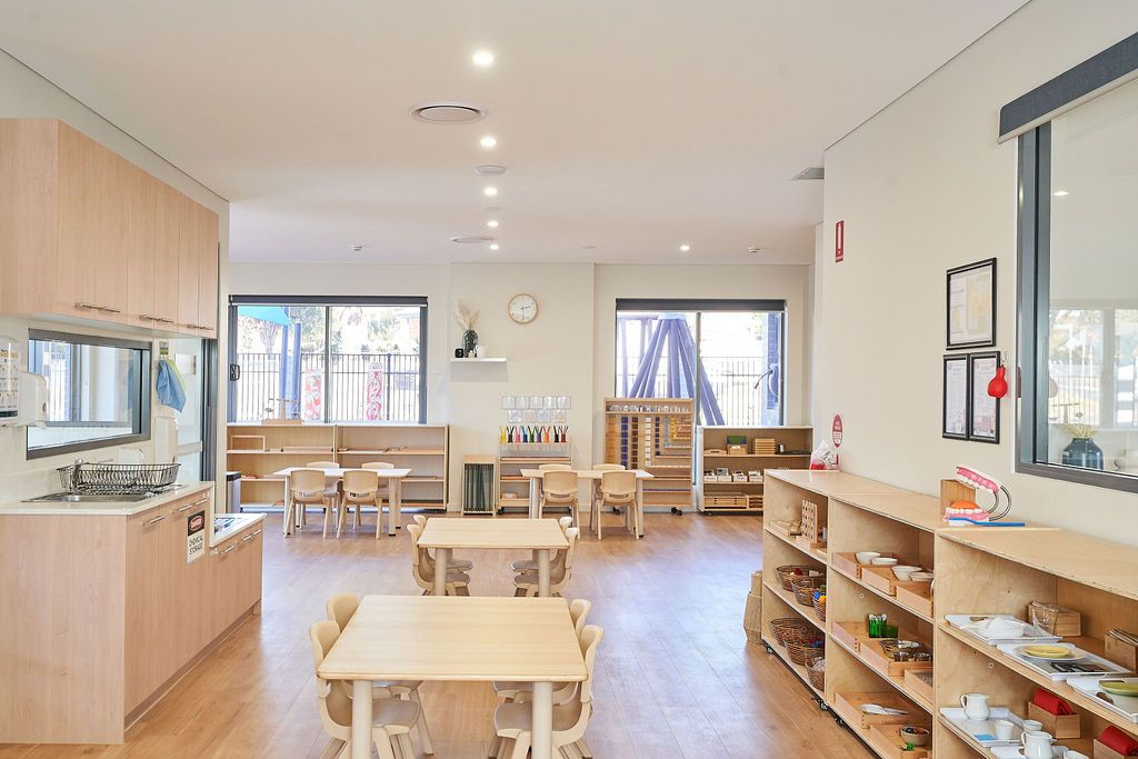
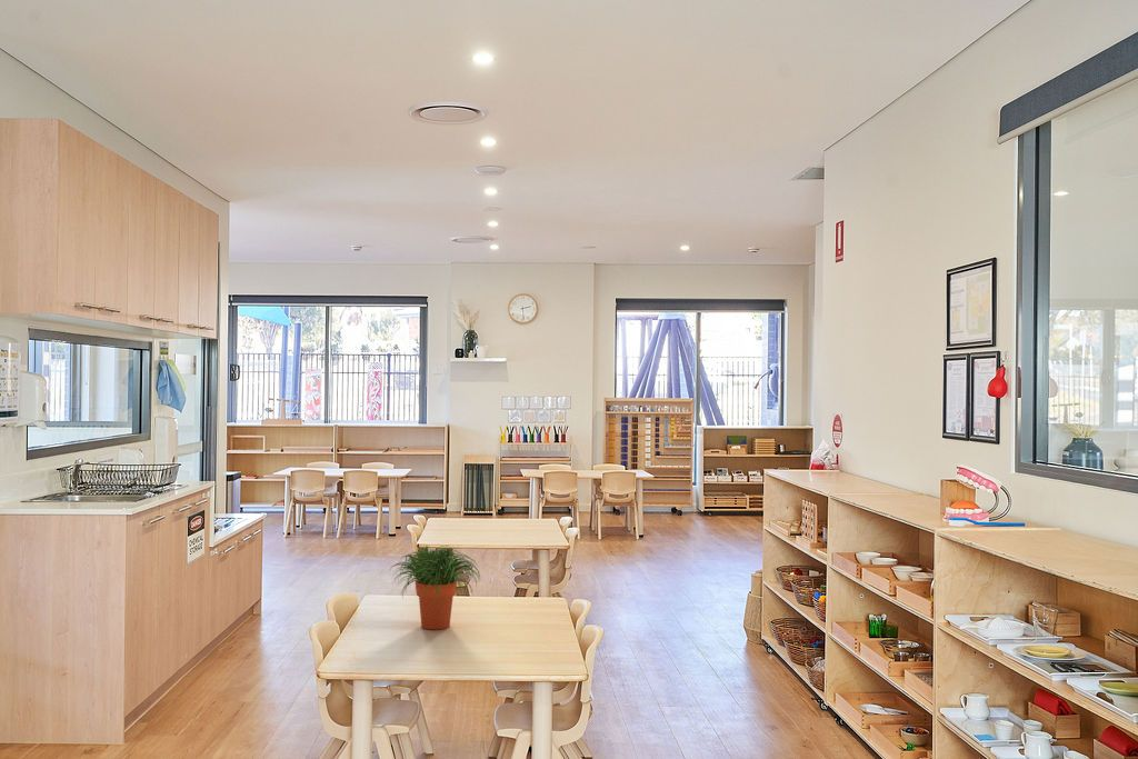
+ potted plant [387,545,481,631]
